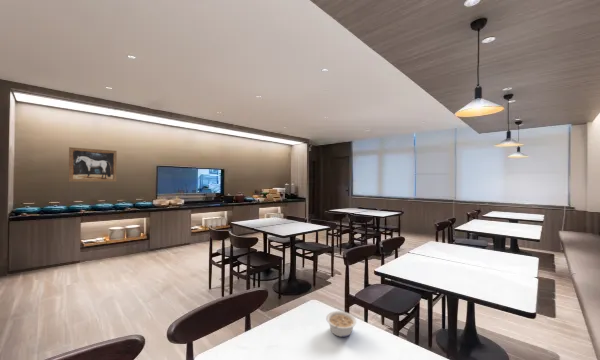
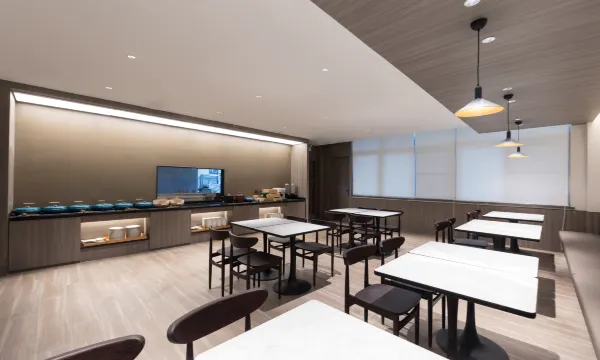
- wall art [68,146,118,183]
- legume [325,310,357,338]
